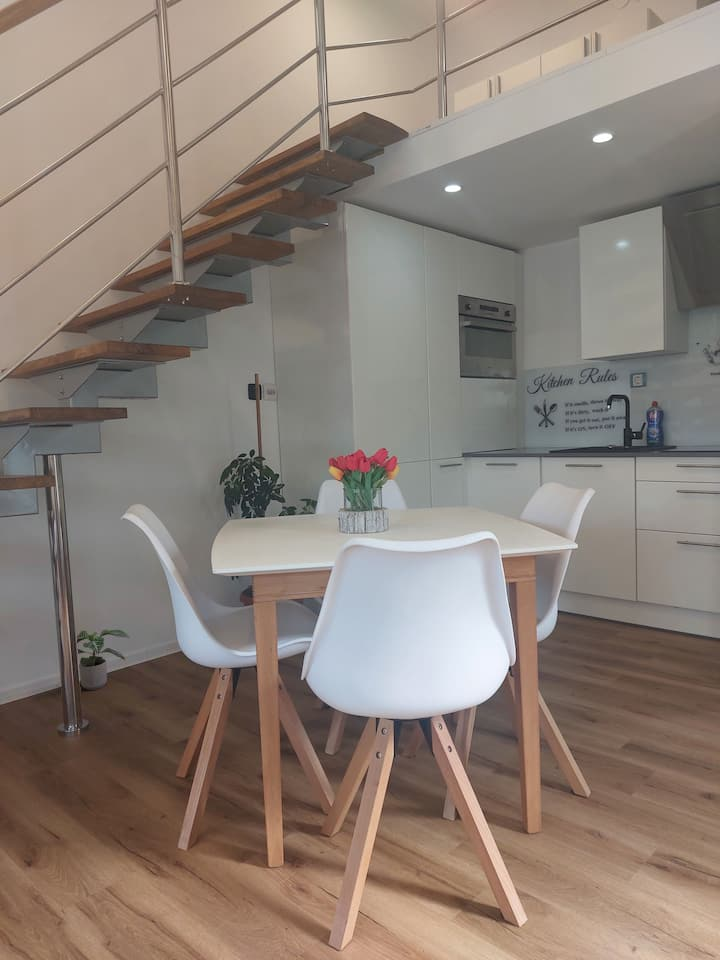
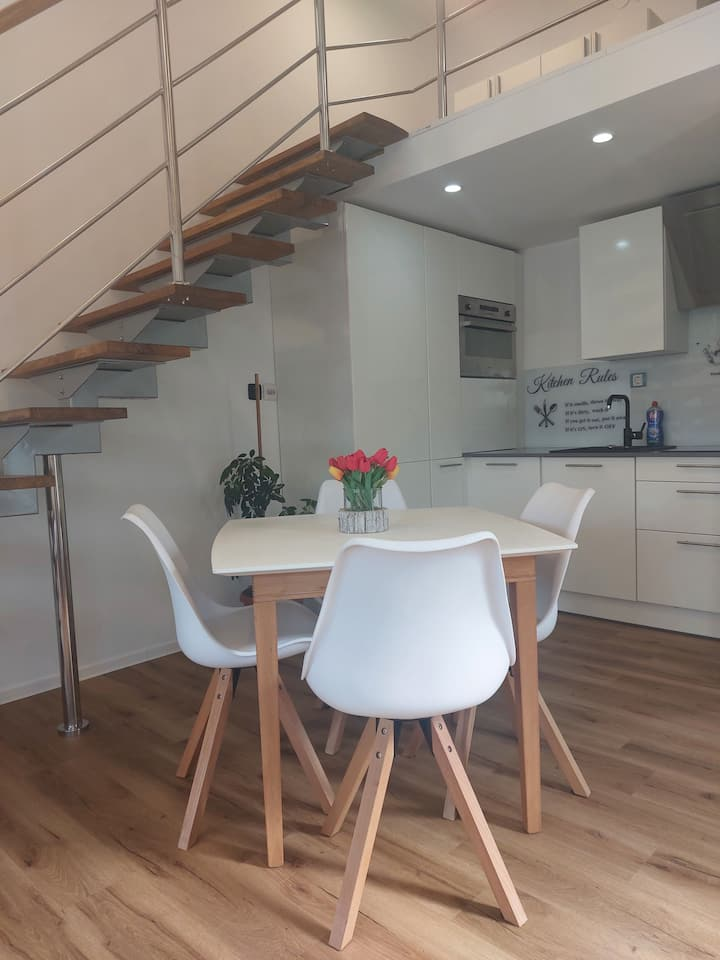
- potted plant [76,629,130,691]
